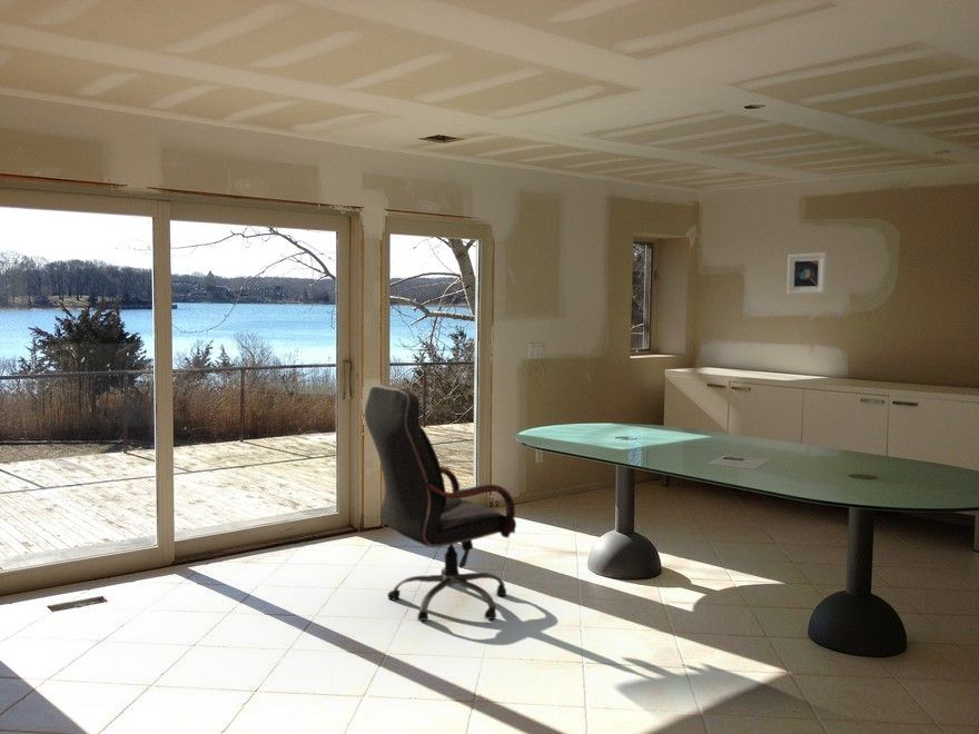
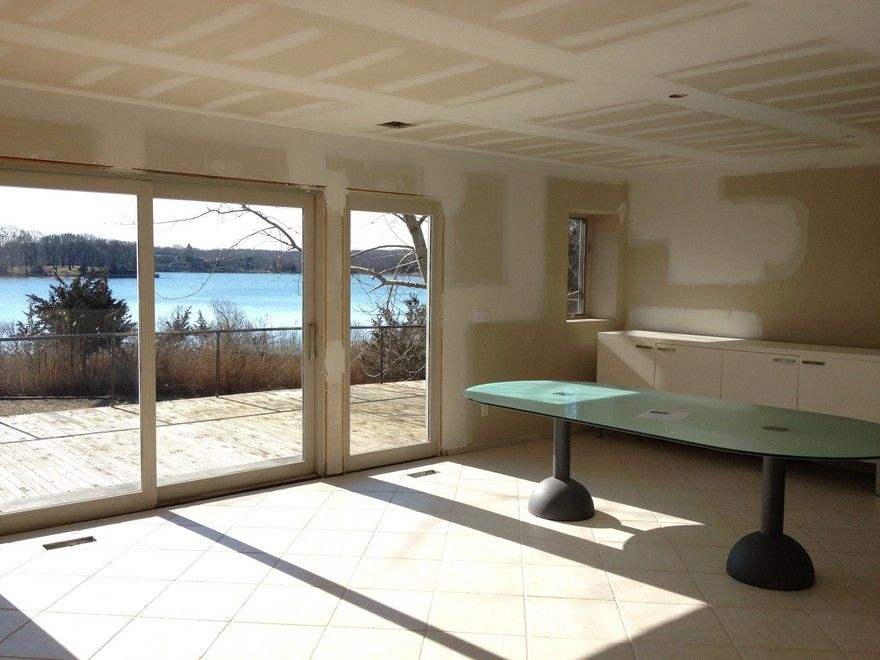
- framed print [785,251,828,295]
- office chair [364,384,517,622]
